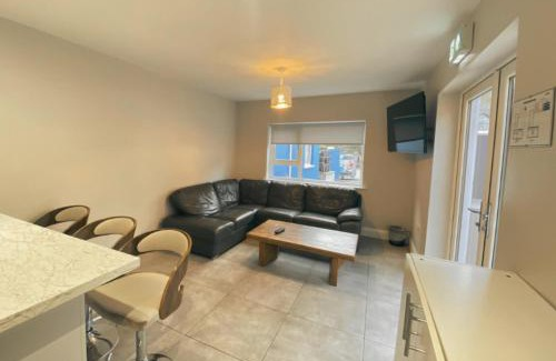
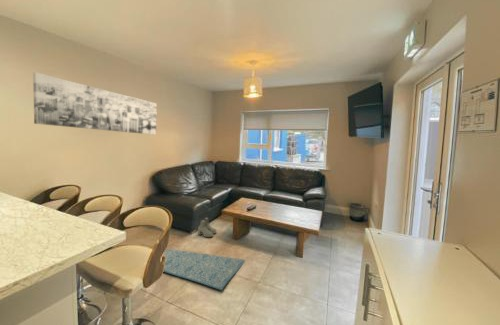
+ boots [197,216,217,238]
+ wall art [32,72,158,136]
+ rug [163,248,246,291]
